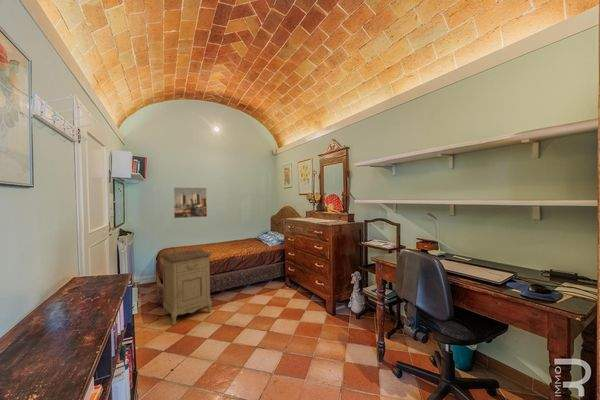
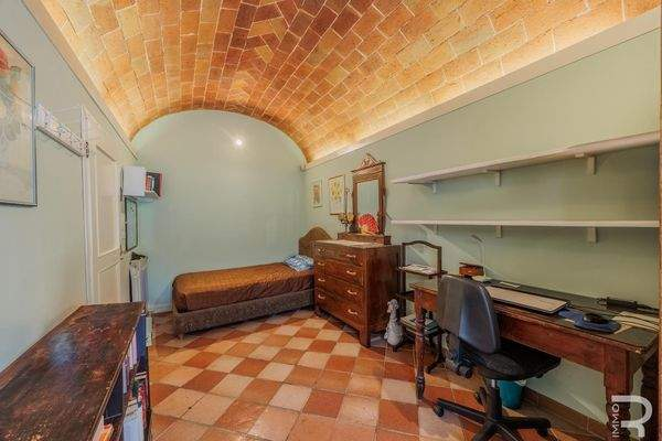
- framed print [172,186,208,219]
- nightstand [159,248,213,326]
